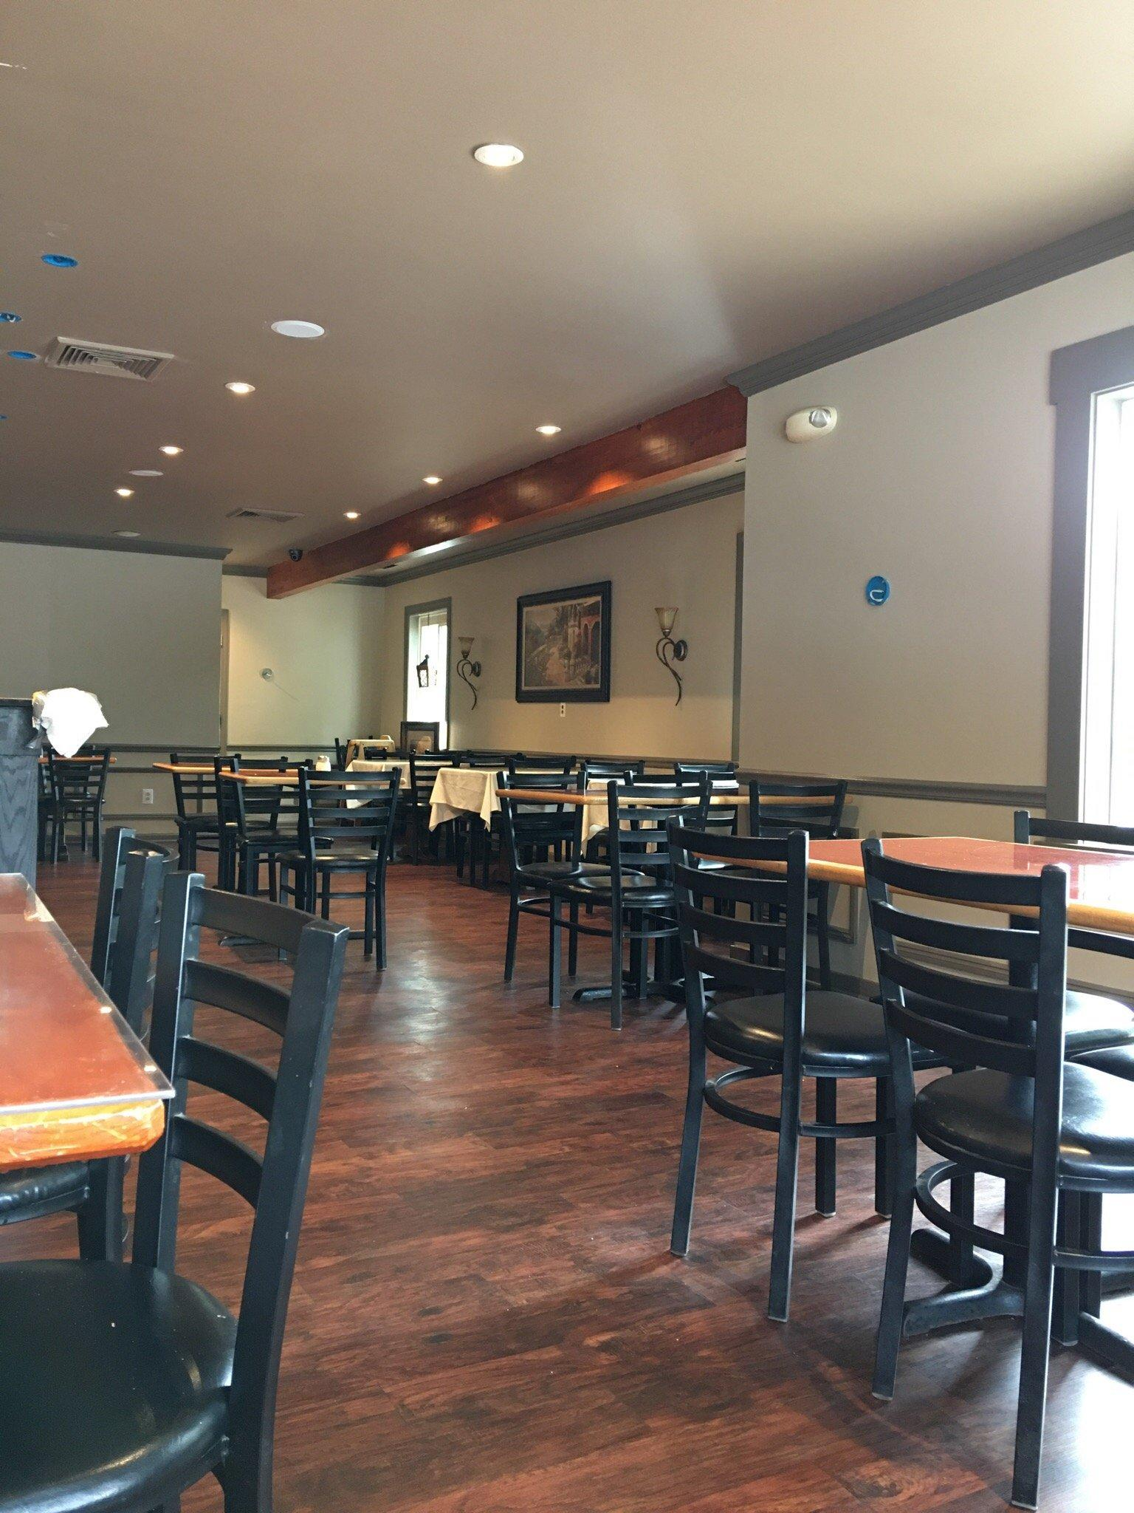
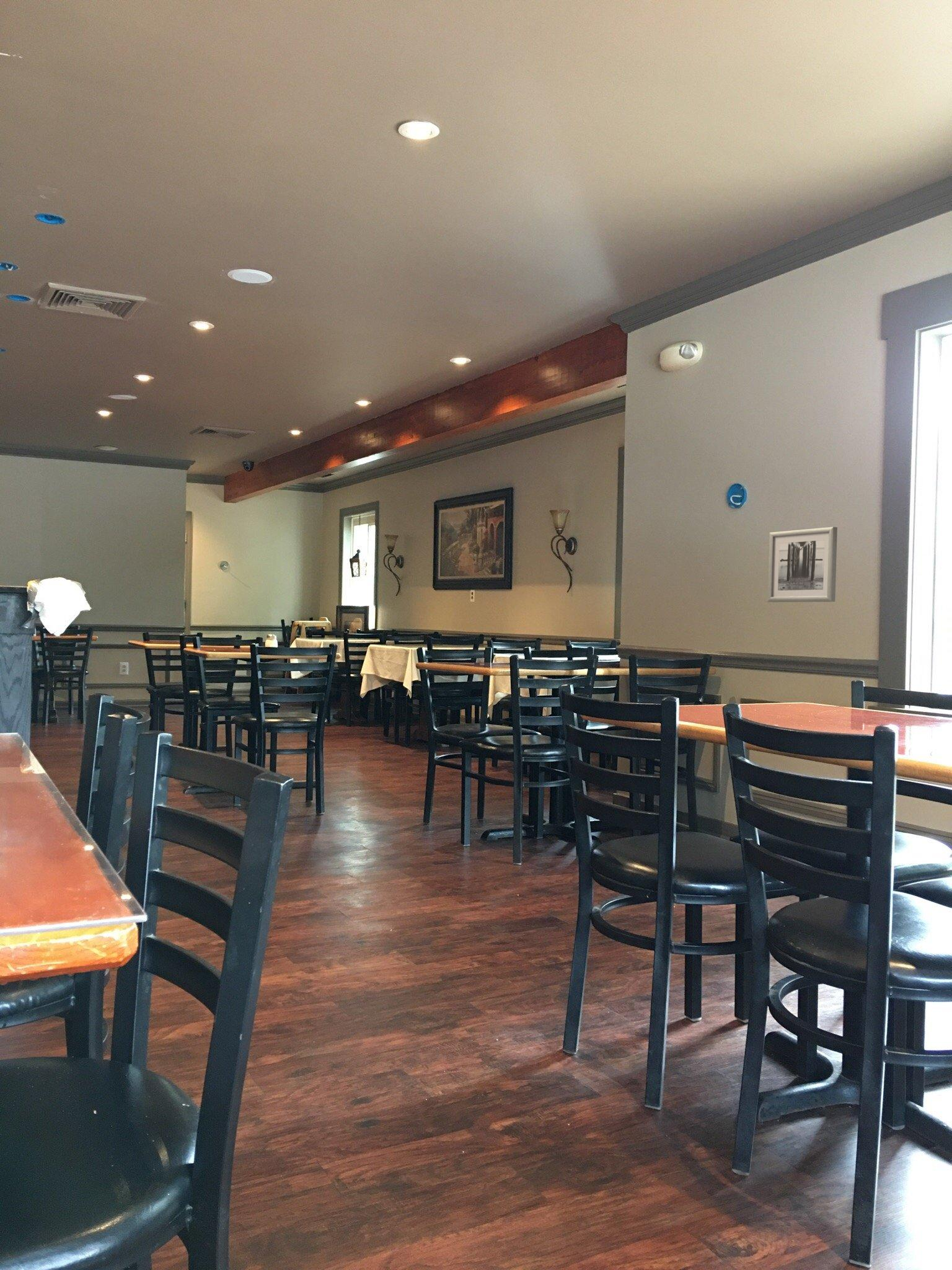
+ wall art [767,526,838,603]
